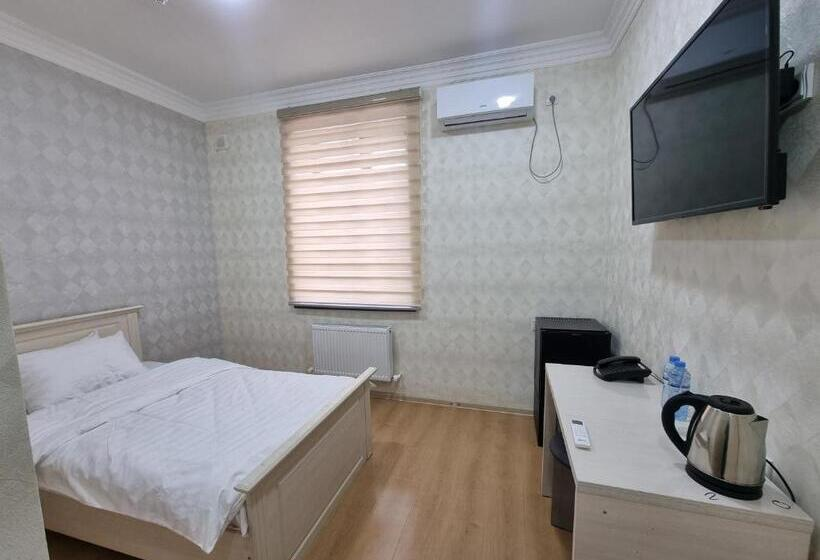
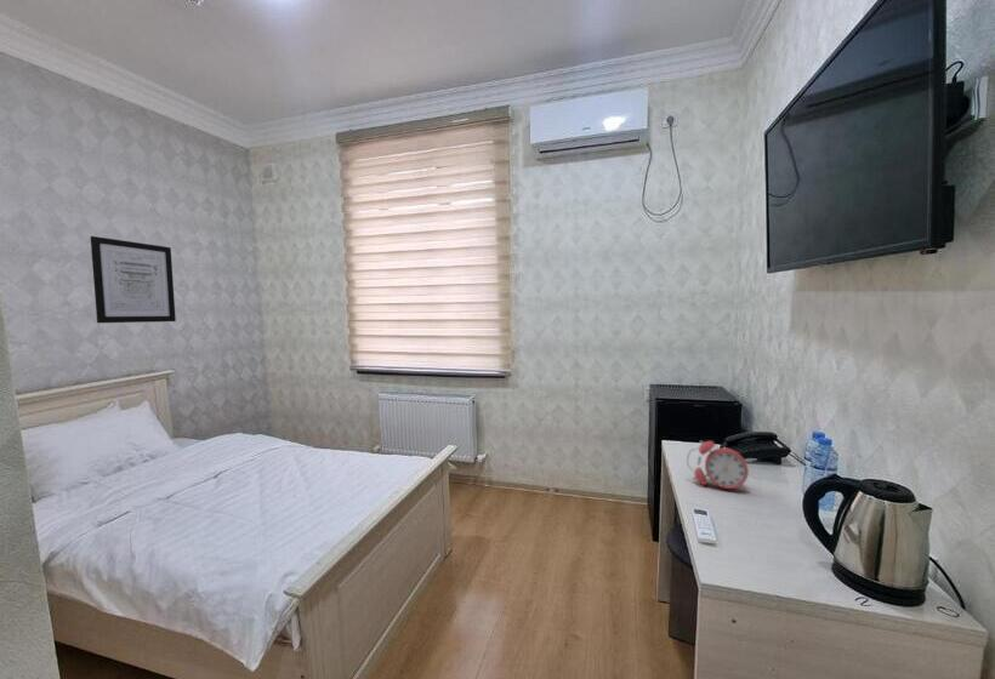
+ alarm clock [686,440,758,493]
+ wall art [90,235,177,324]
